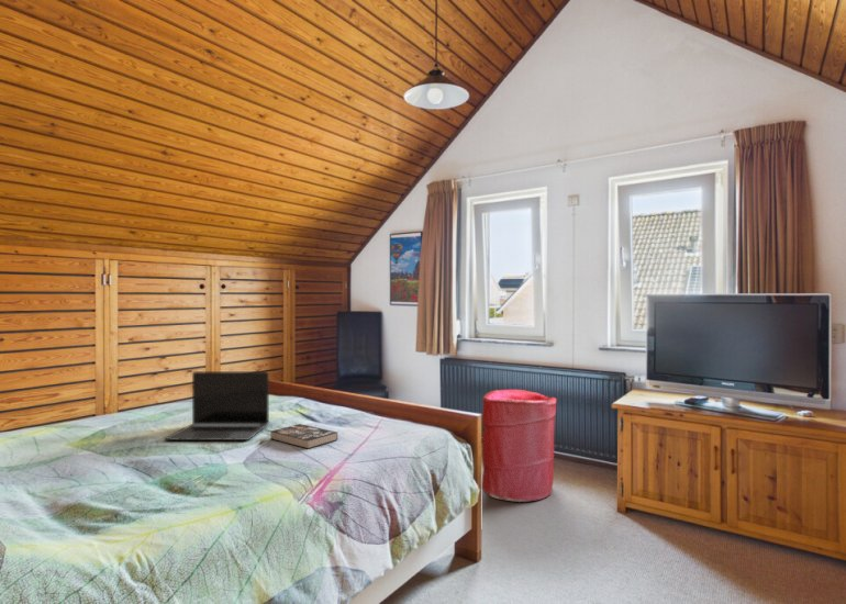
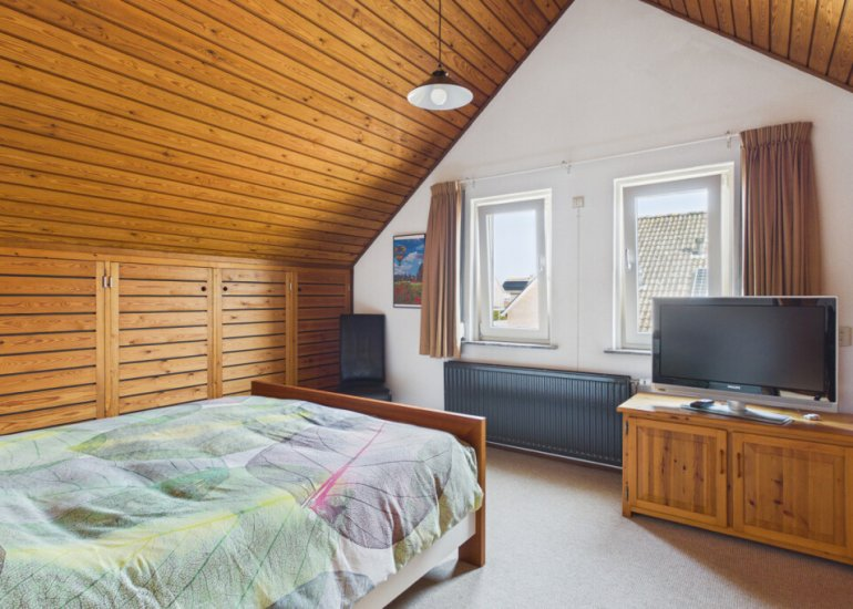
- book [269,423,338,450]
- laptop [164,370,270,441]
- laundry hamper [481,389,557,503]
